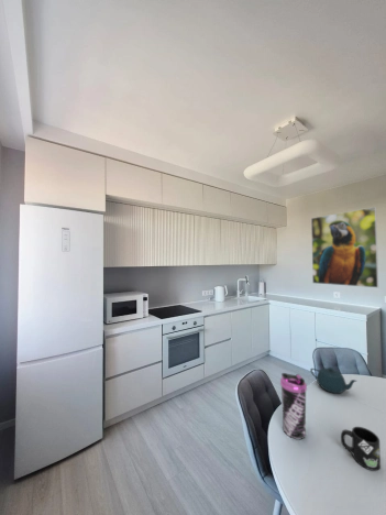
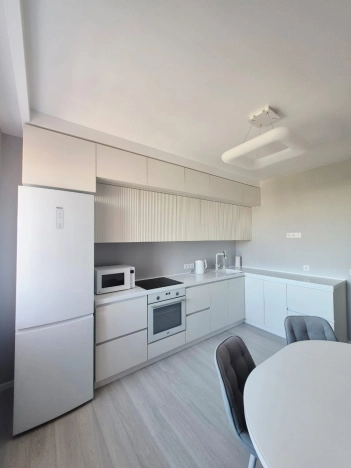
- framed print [310,206,379,288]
- mug [340,426,382,472]
- water bottle [279,372,308,440]
- teapot [309,366,359,394]
